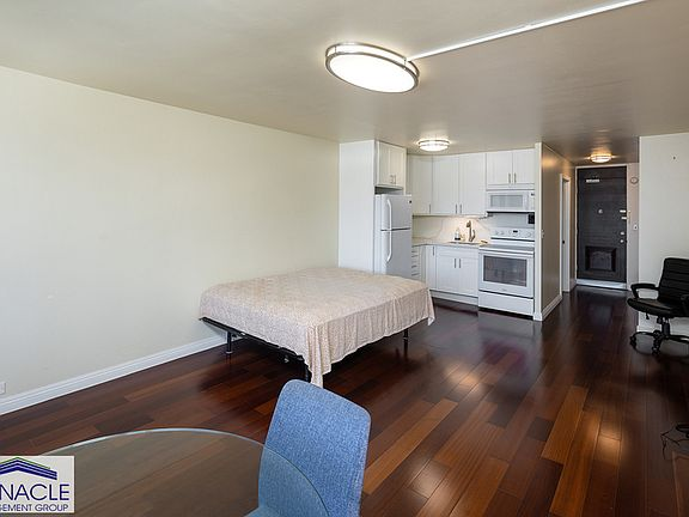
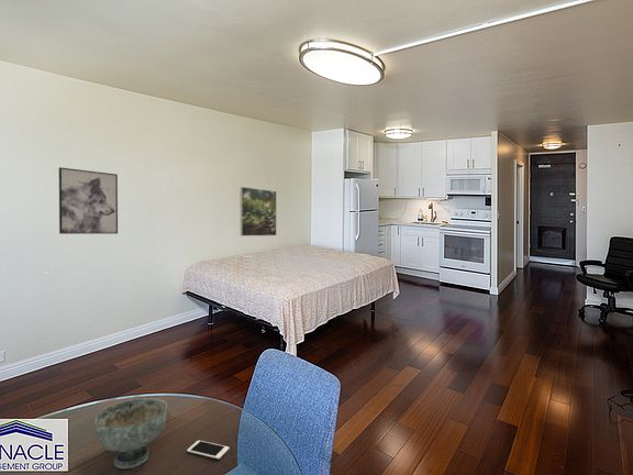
+ decorative bowl [93,397,168,470]
+ wall art [58,166,119,235]
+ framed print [240,186,277,238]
+ cell phone [186,440,231,460]
